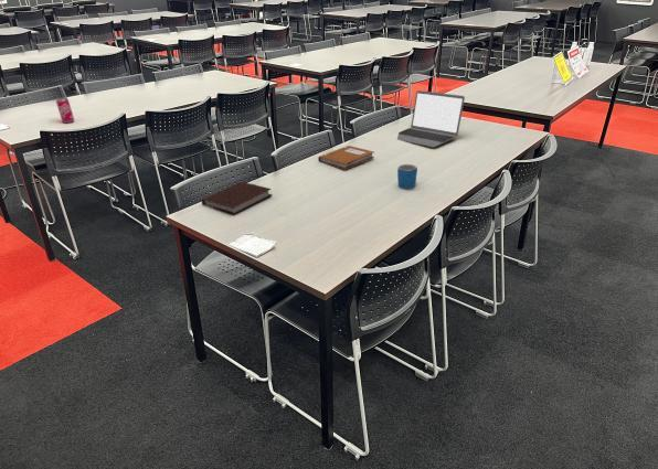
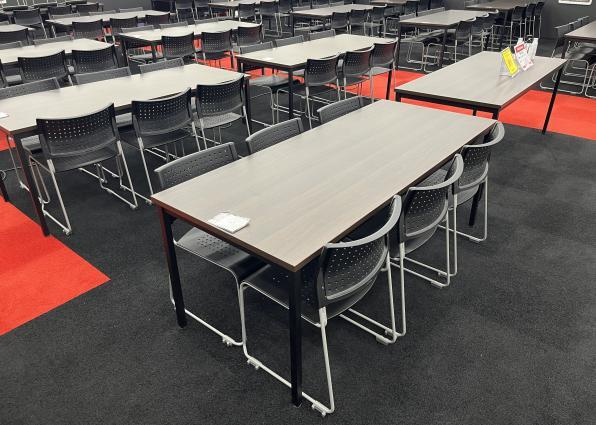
- notebook [201,181,273,215]
- notebook [317,145,375,171]
- beverage can [55,96,75,124]
- mug [396,163,418,190]
- laptop [396,89,466,148]
